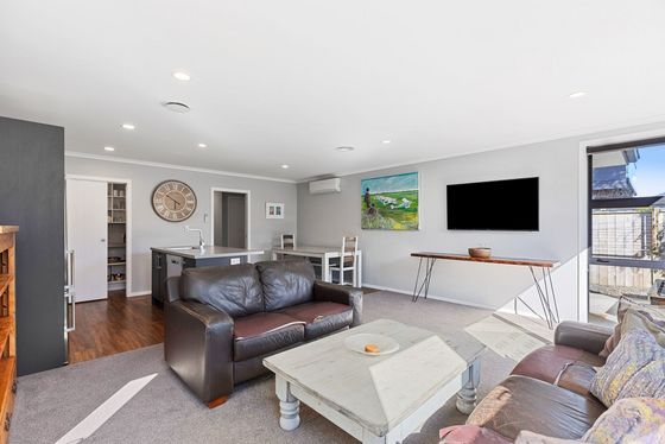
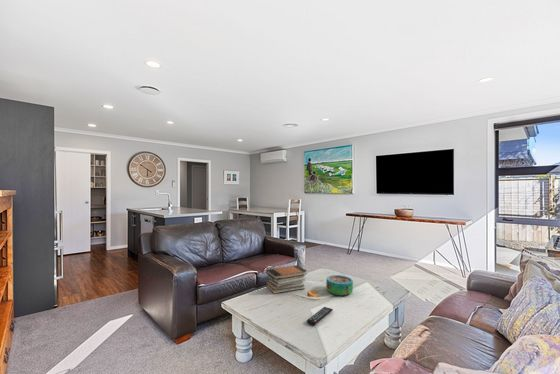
+ book stack [265,264,308,295]
+ remote control [306,306,334,327]
+ decorative bowl [325,274,354,297]
